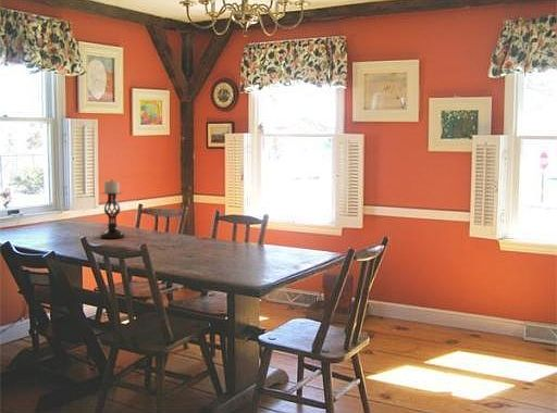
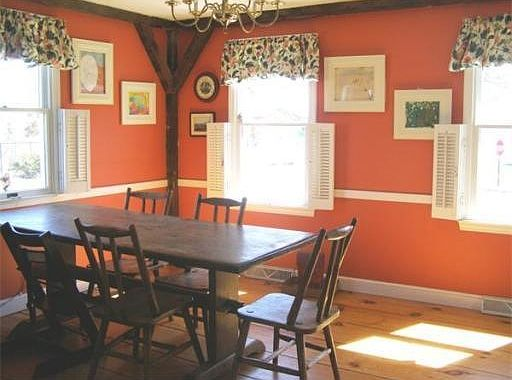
- candle holder [99,178,126,239]
